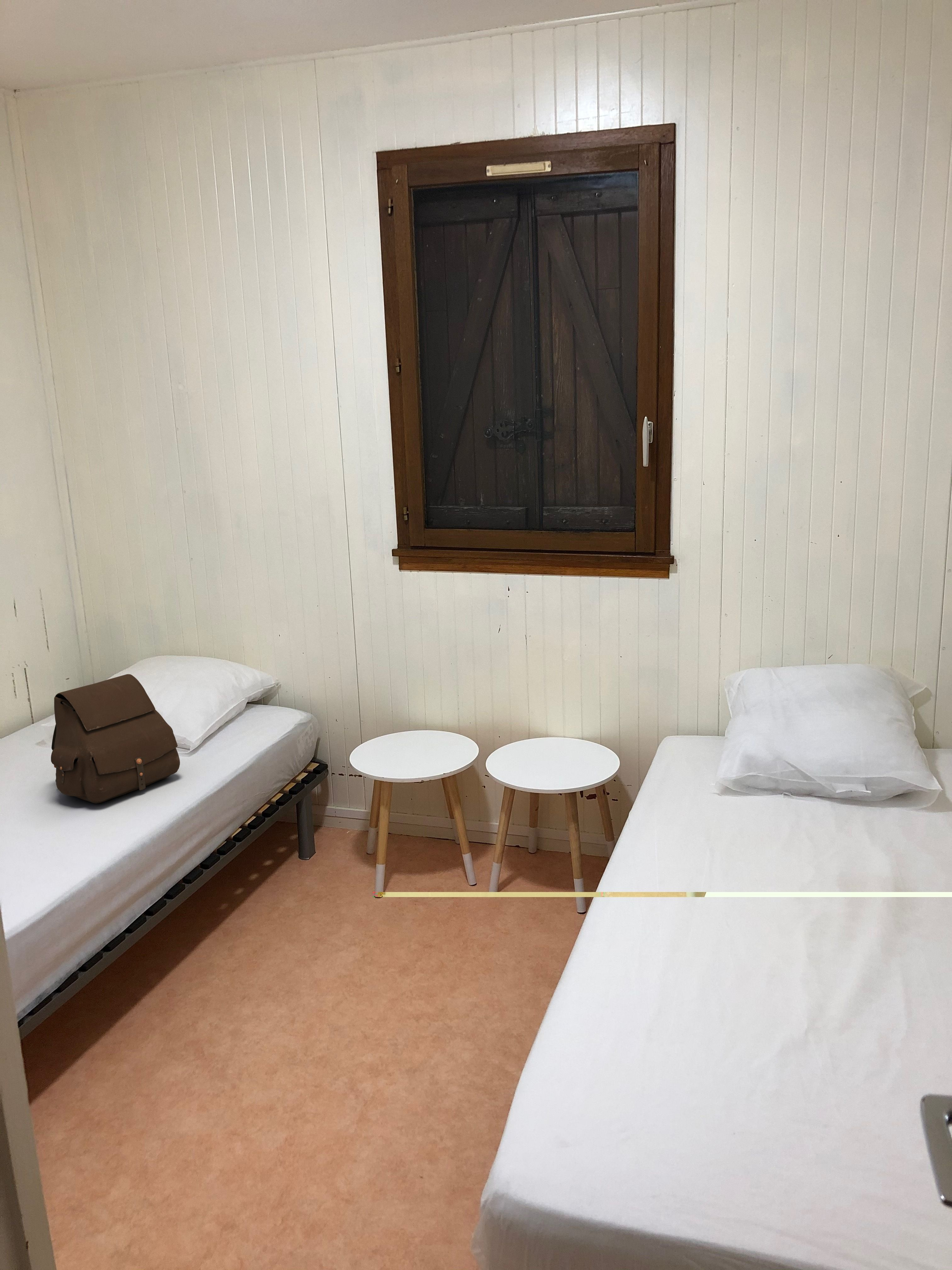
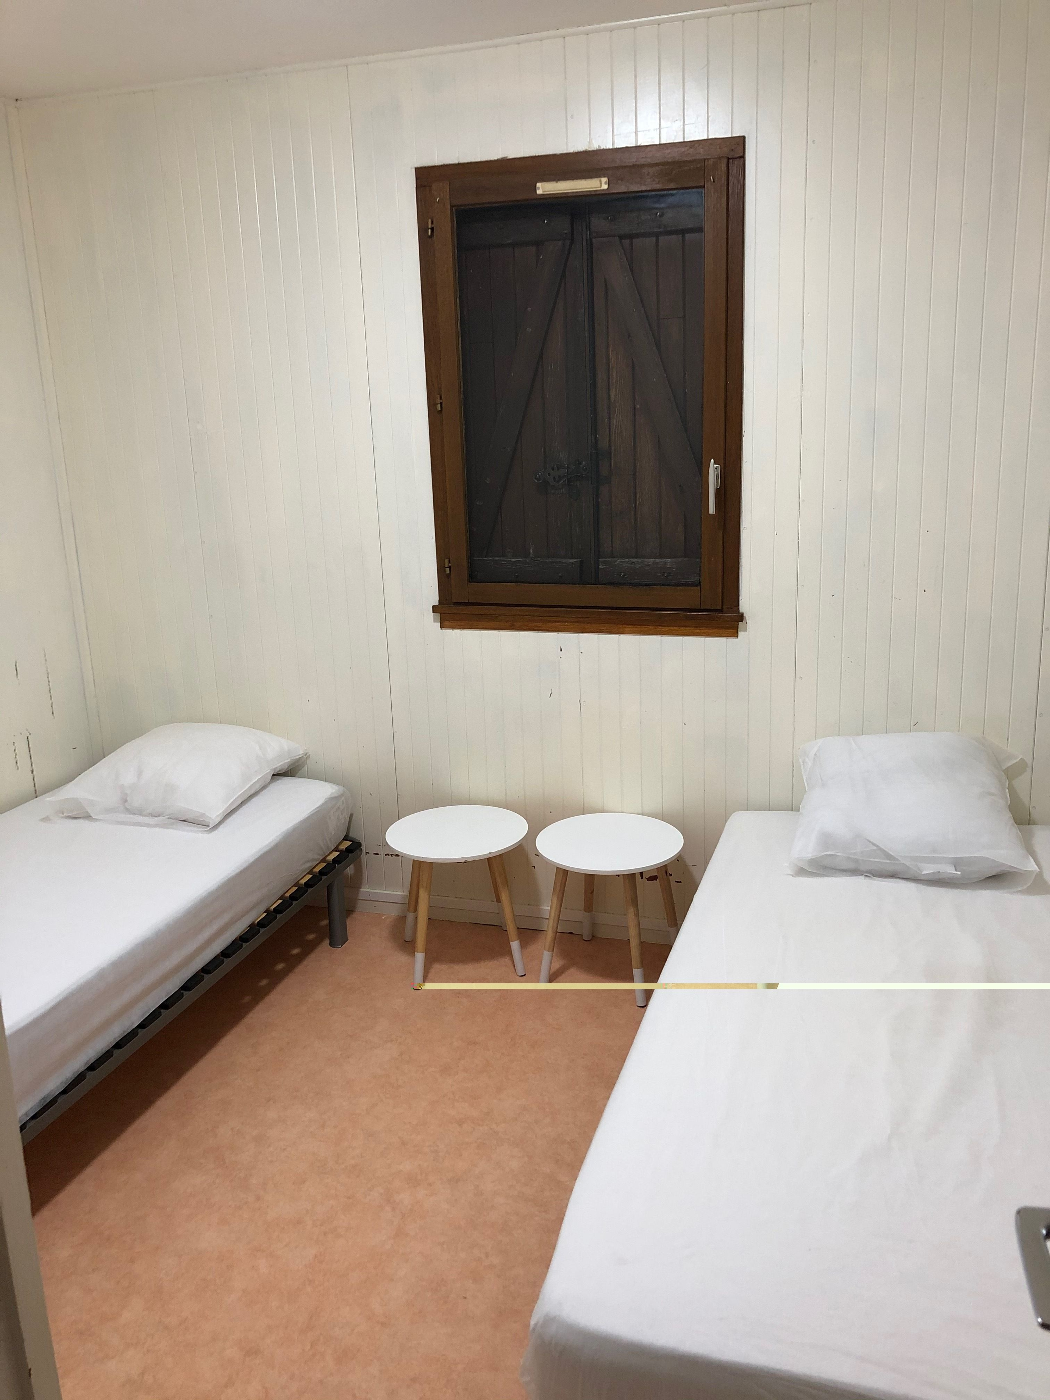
- satchel [51,674,180,804]
